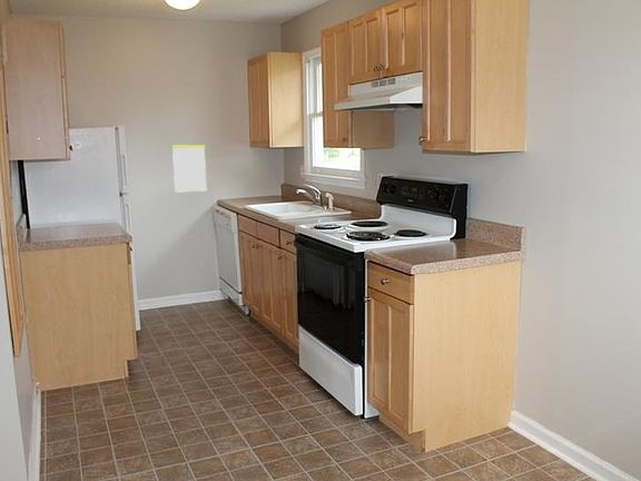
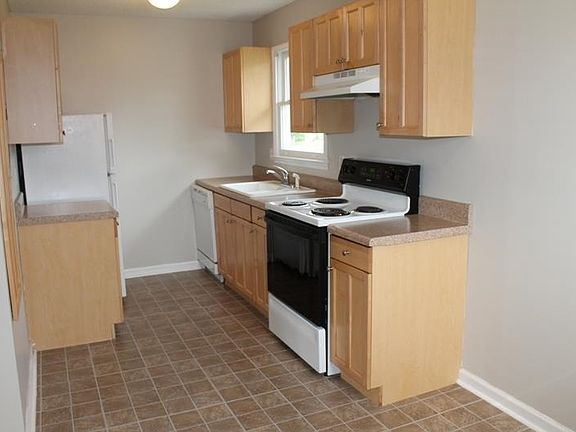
- calendar [171,134,207,194]
